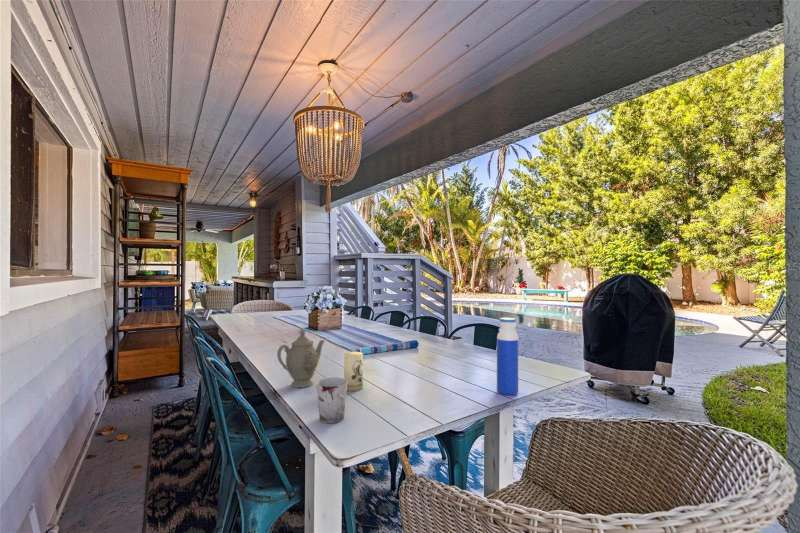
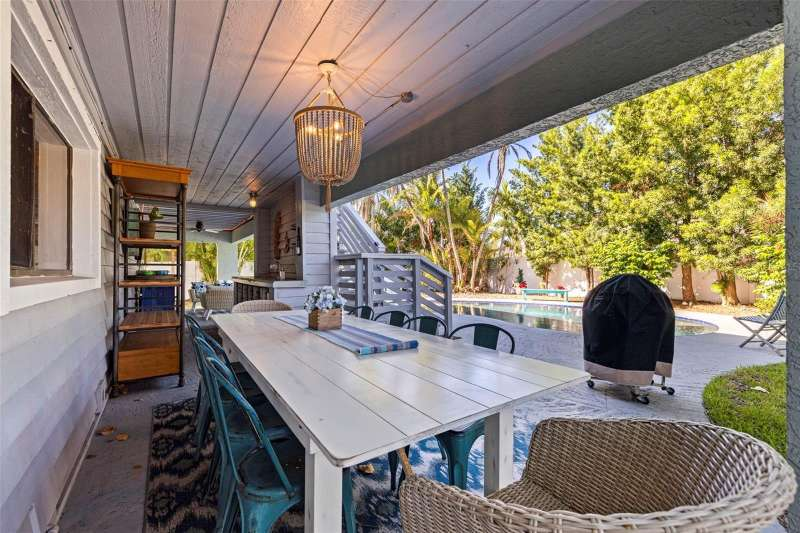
- water bottle [496,317,519,396]
- cup [315,376,348,424]
- candle [343,351,364,392]
- chinaware [276,328,326,388]
